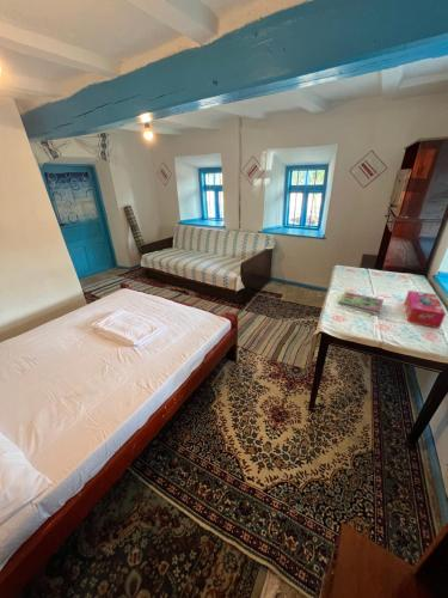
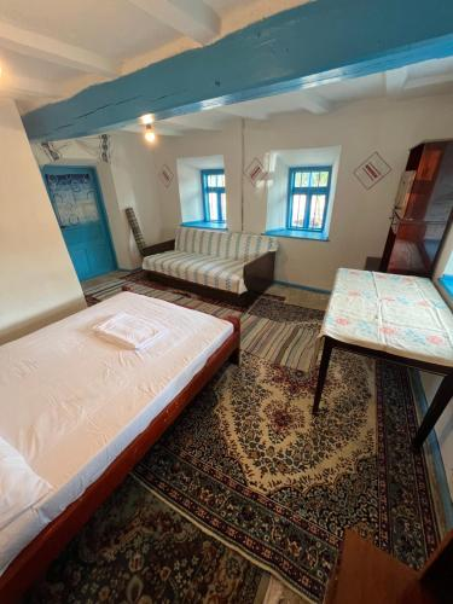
- book [337,291,385,316]
- tissue box [403,289,447,330]
